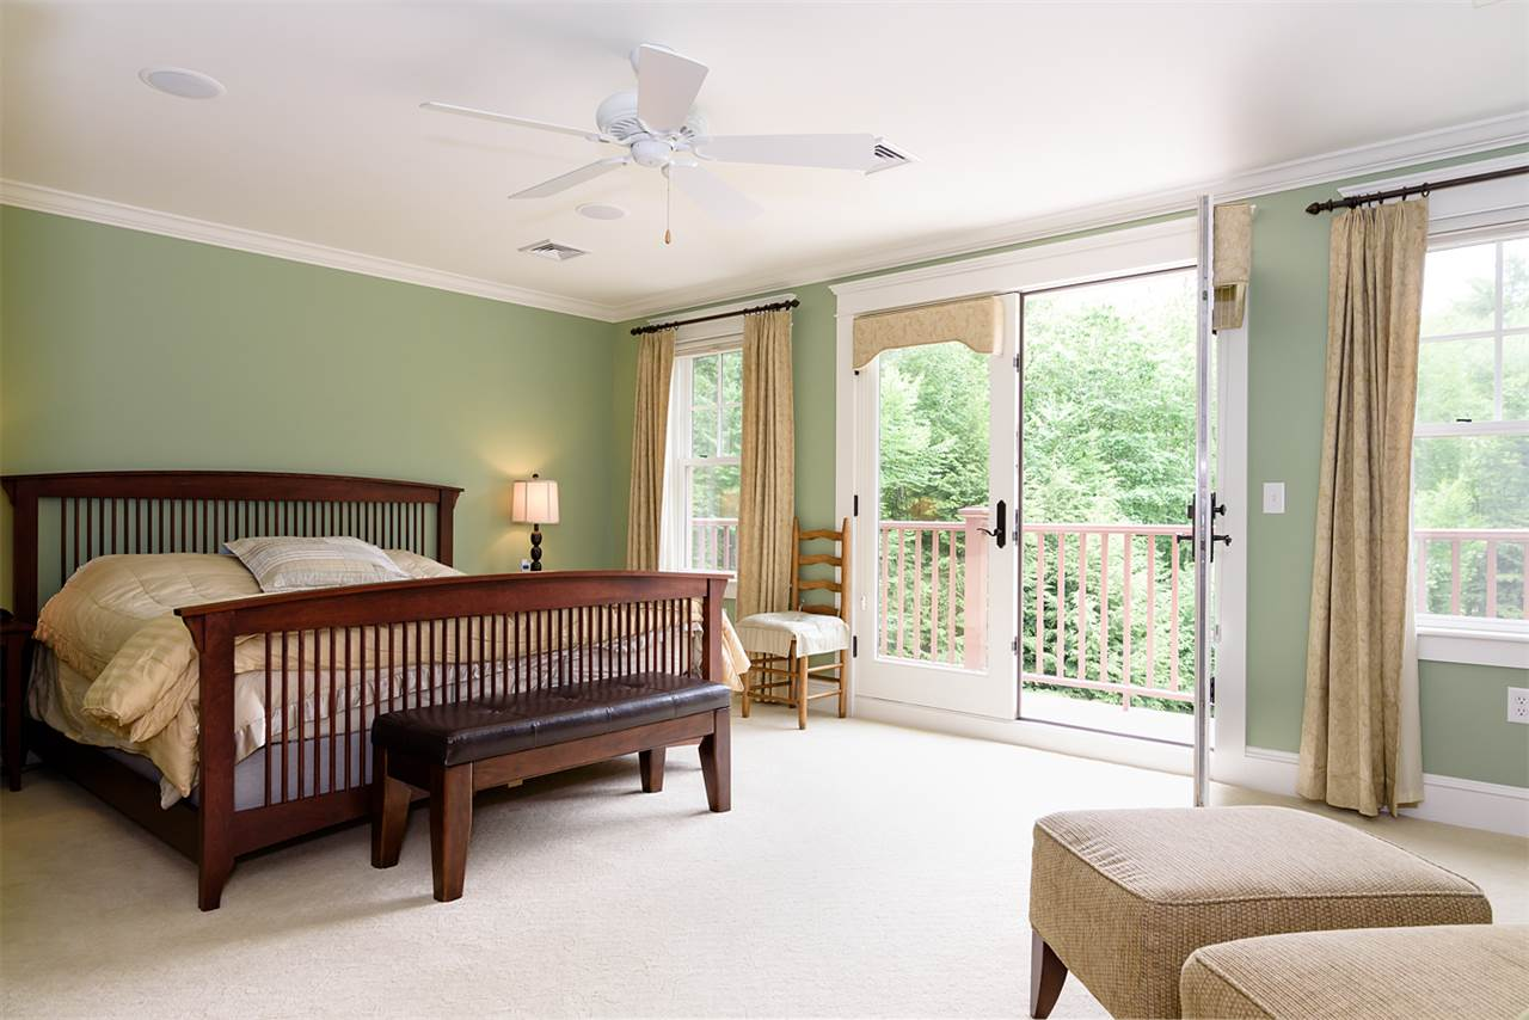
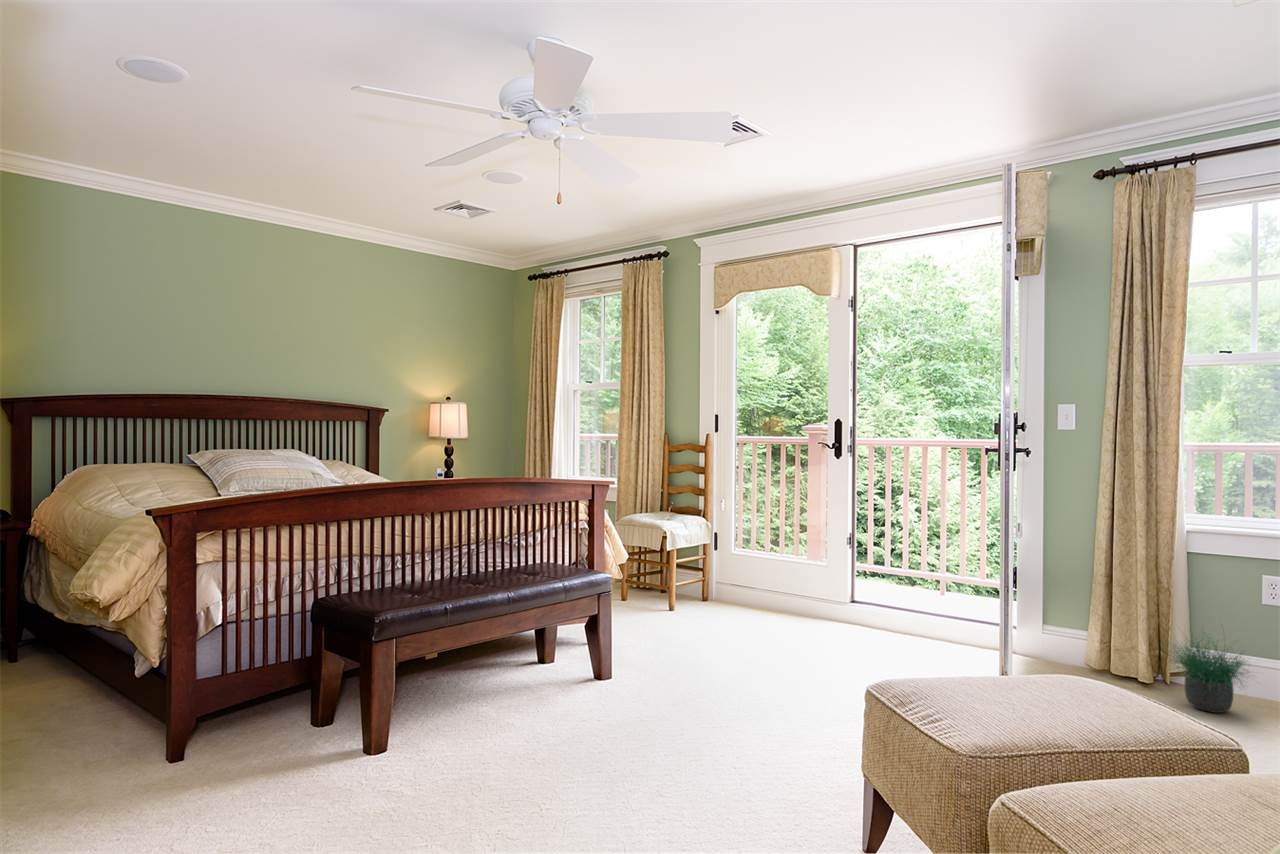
+ potted plant [1156,618,1265,714]
